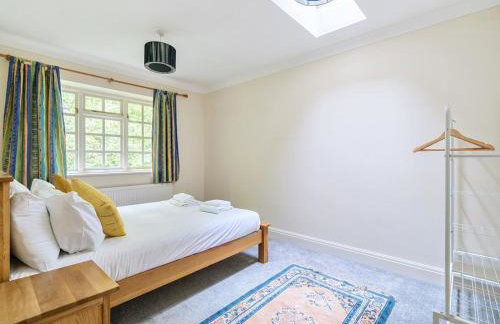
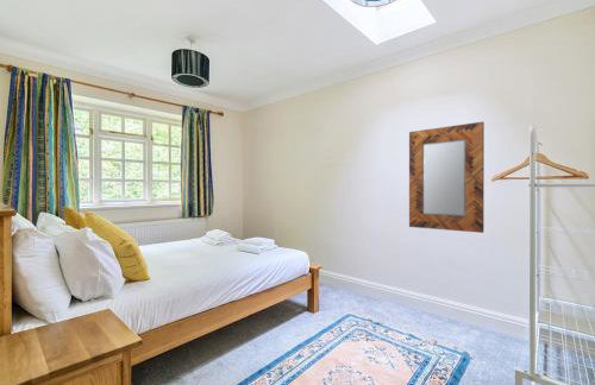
+ home mirror [408,121,486,234]
